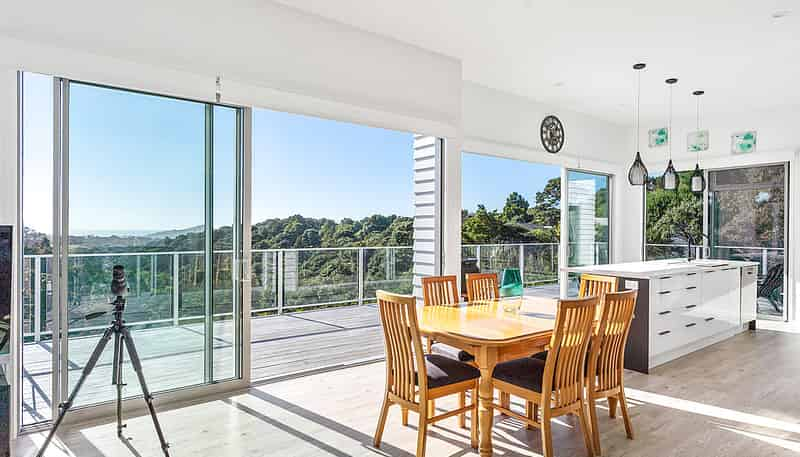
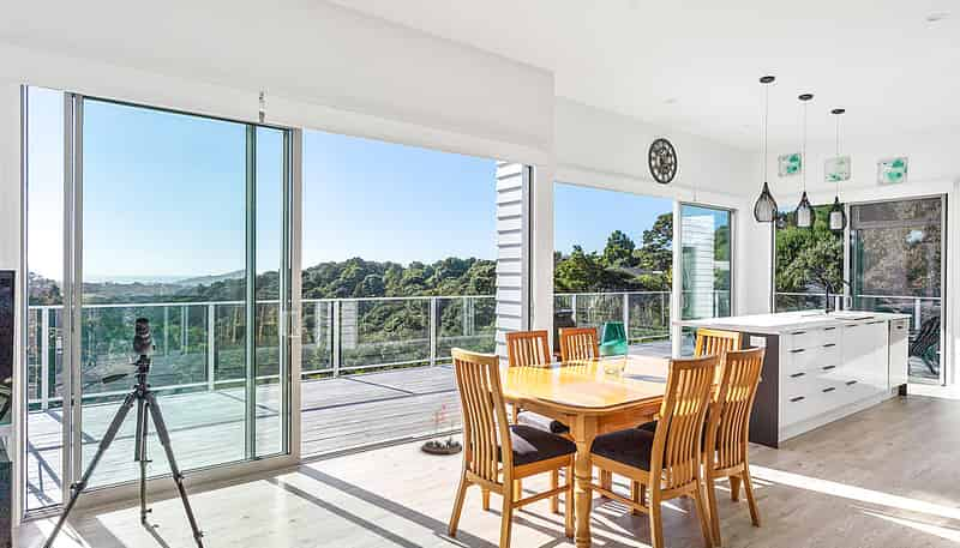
+ decorative plant [420,404,463,456]
